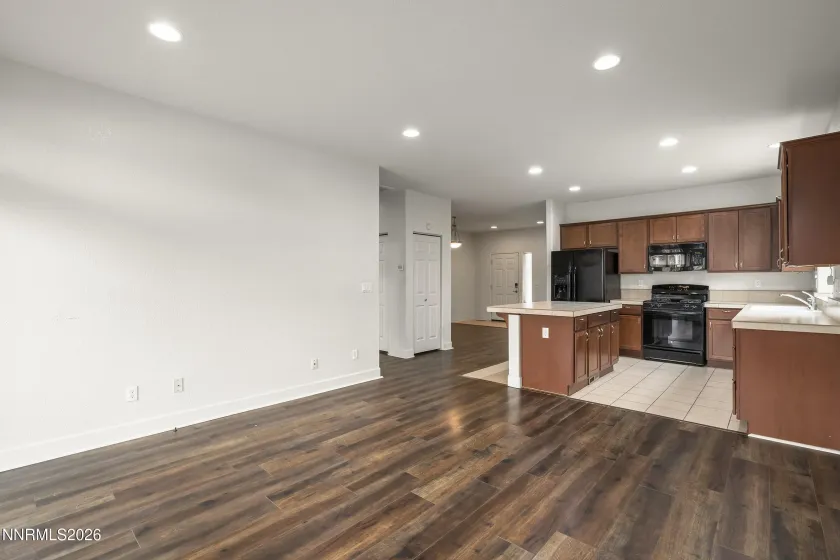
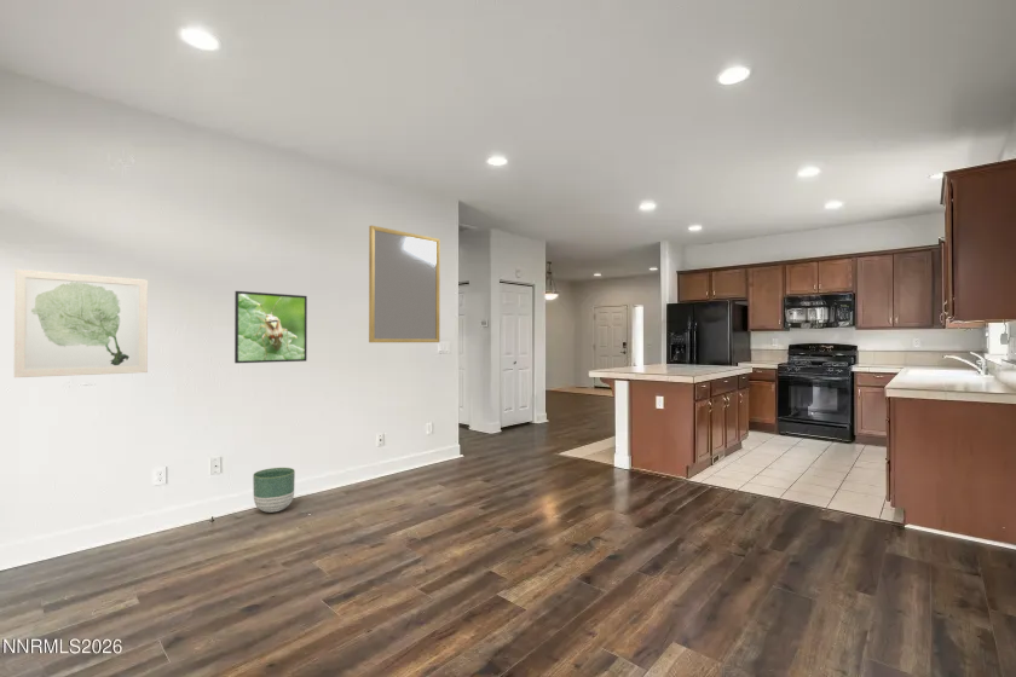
+ planter [252,467,296,514]
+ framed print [233,290,308,364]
+ wall art [13,268,149,378]
+ home mirror [368,225,441,343]
